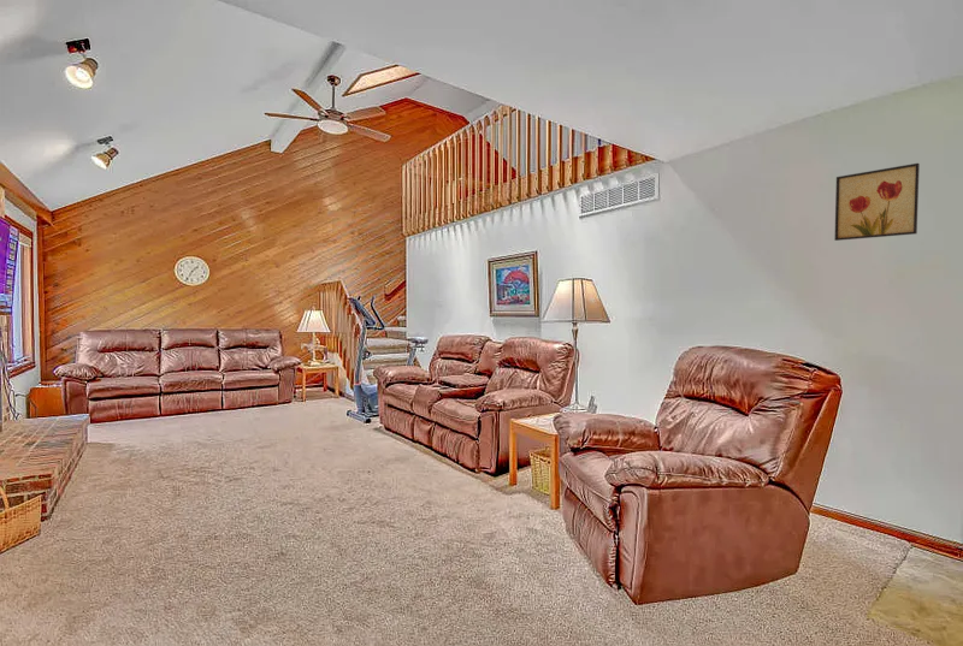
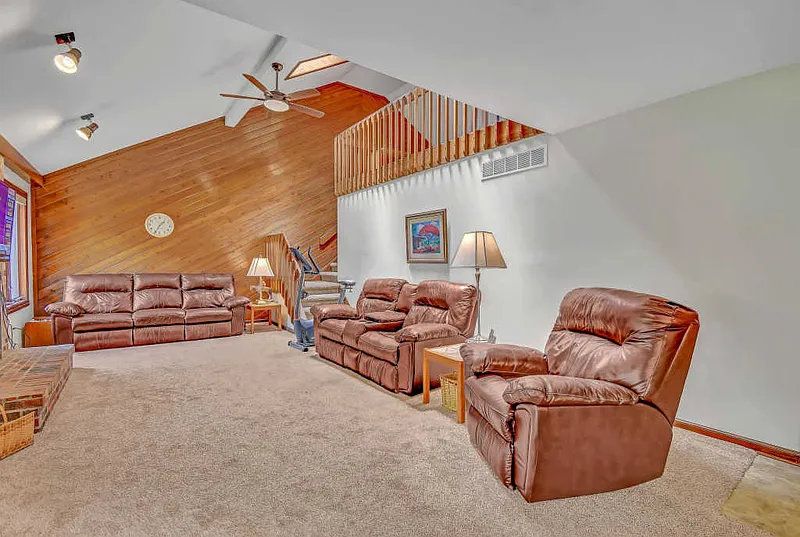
- wall art [833,162,921,242]
